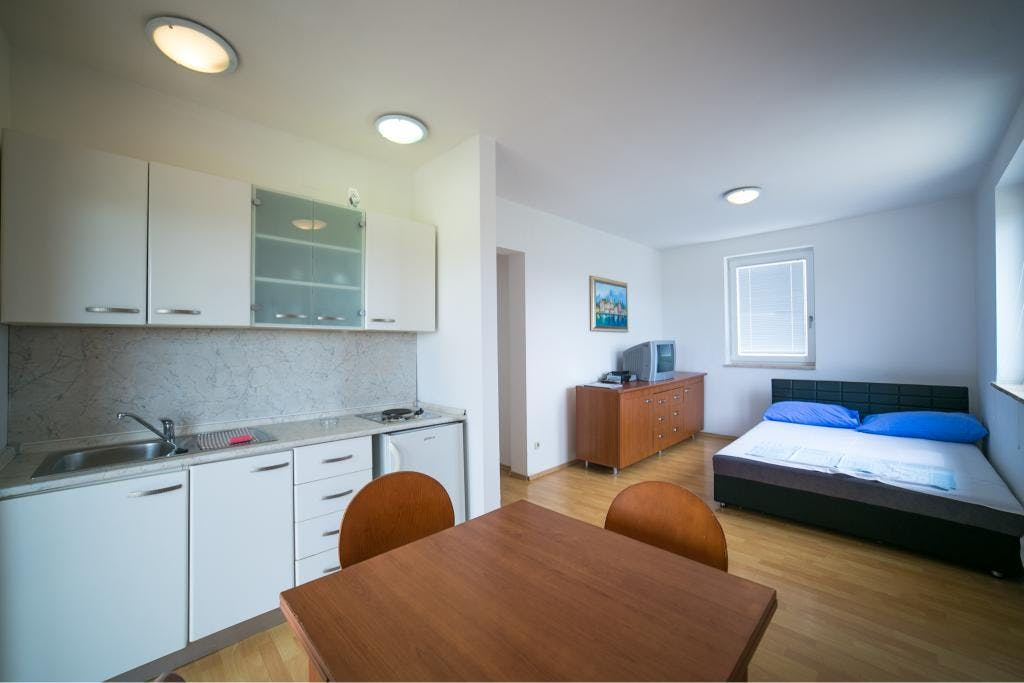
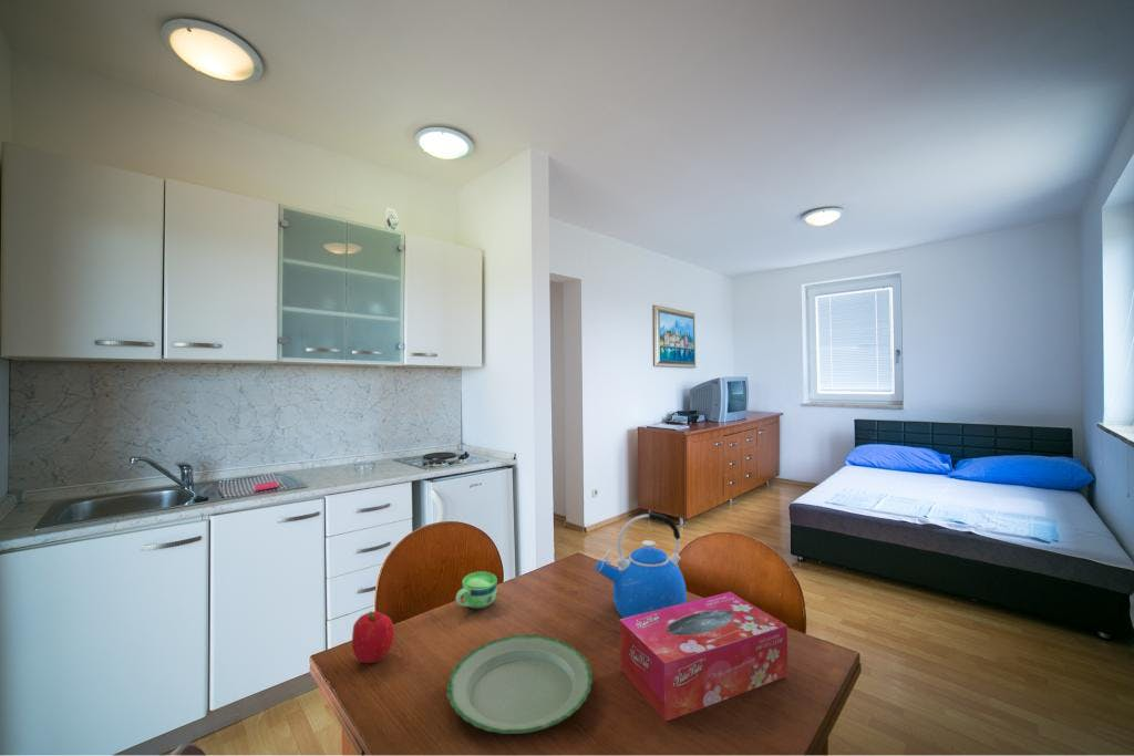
+ kettle [595,511,688,619]
+ plate [445,634,594,735]
+ fruit [351,610,395,664]
+ cup [455,570,498,610]
+ tissue box [618,591,788,723]
